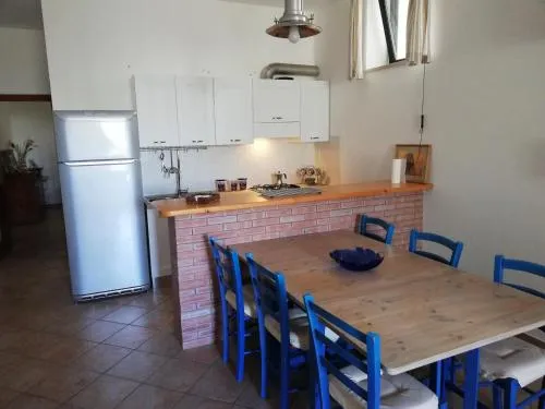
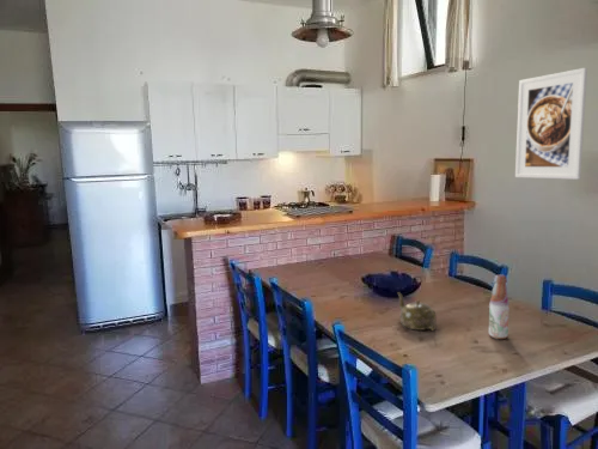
+ bottle [488,273,511,340]
+ teapot [396,291,438,332]
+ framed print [514,67,588,181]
